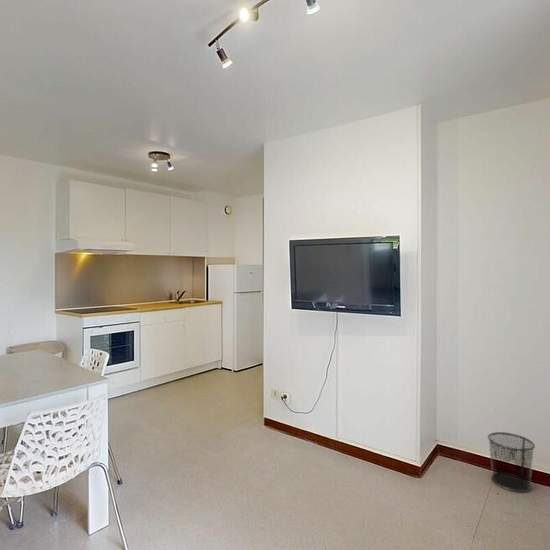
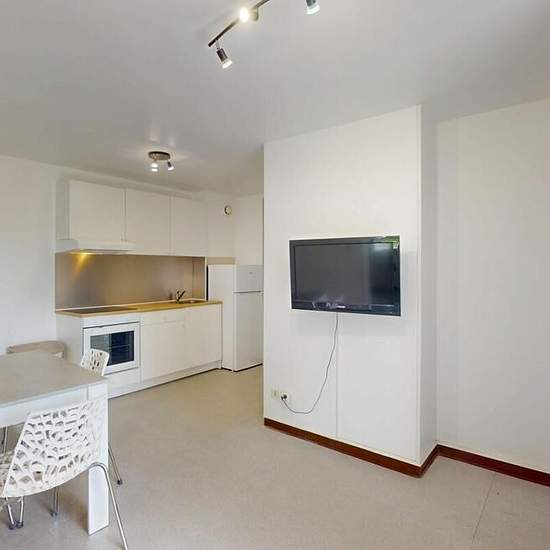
- waste bin [487,431,536,493]
